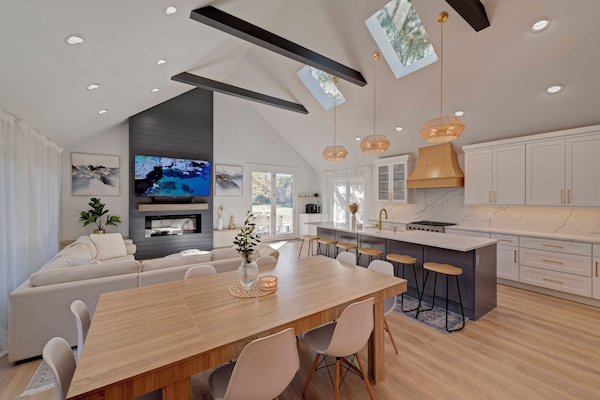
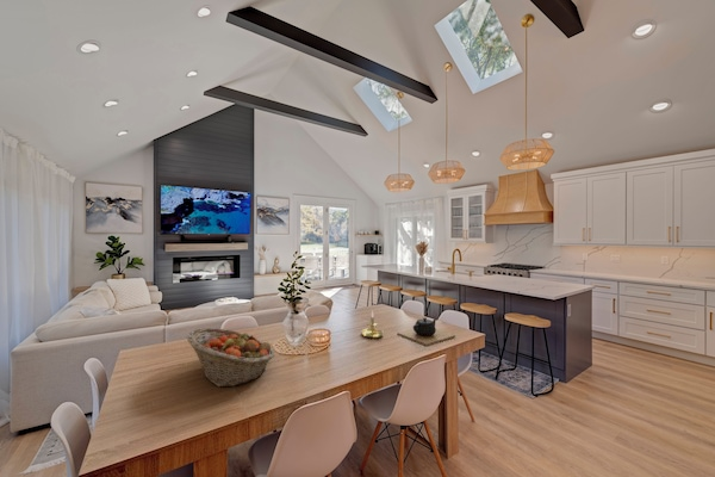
+ candle holder [361,310,385,340]
+ teapot [396,316,456,347]
+ fruit basket [186,327,276,388]
